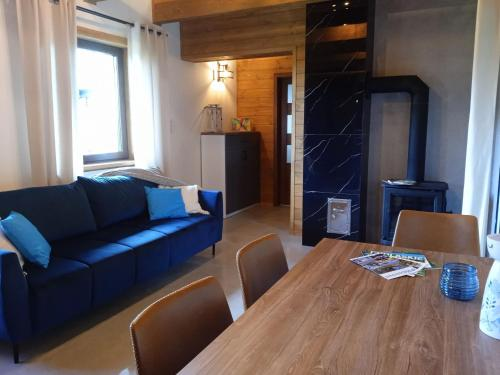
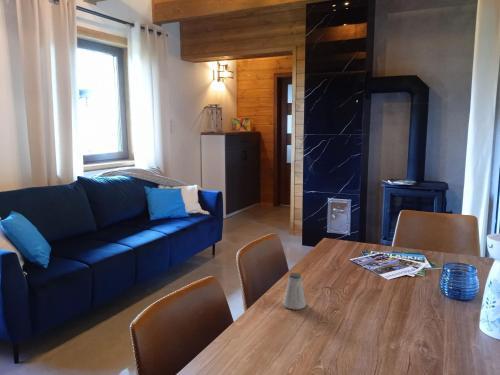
+ saltshaker [282,272,307,310]
